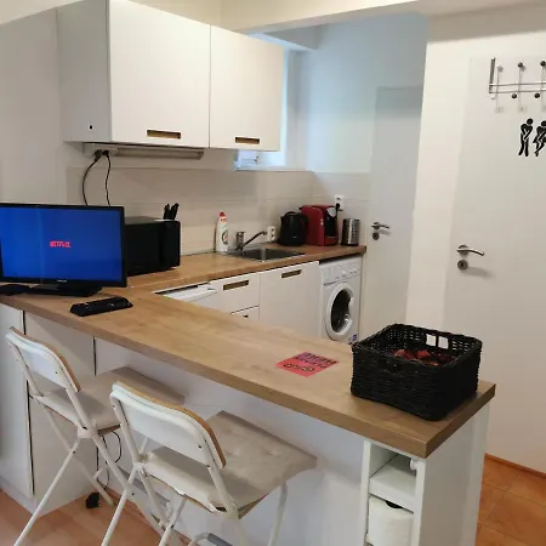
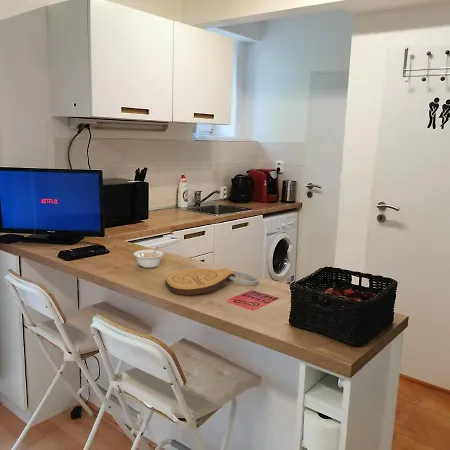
+ key chain [164,268,260,296]
+ legume [133,245,165,269]
